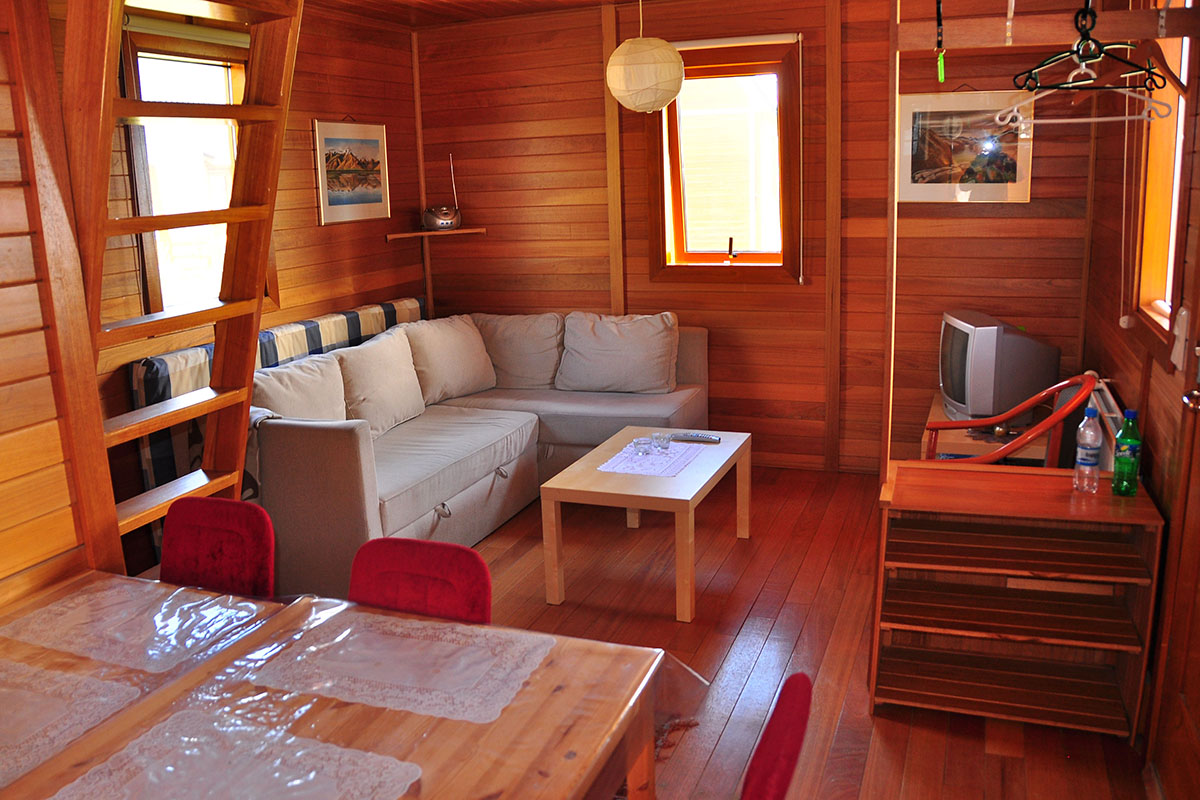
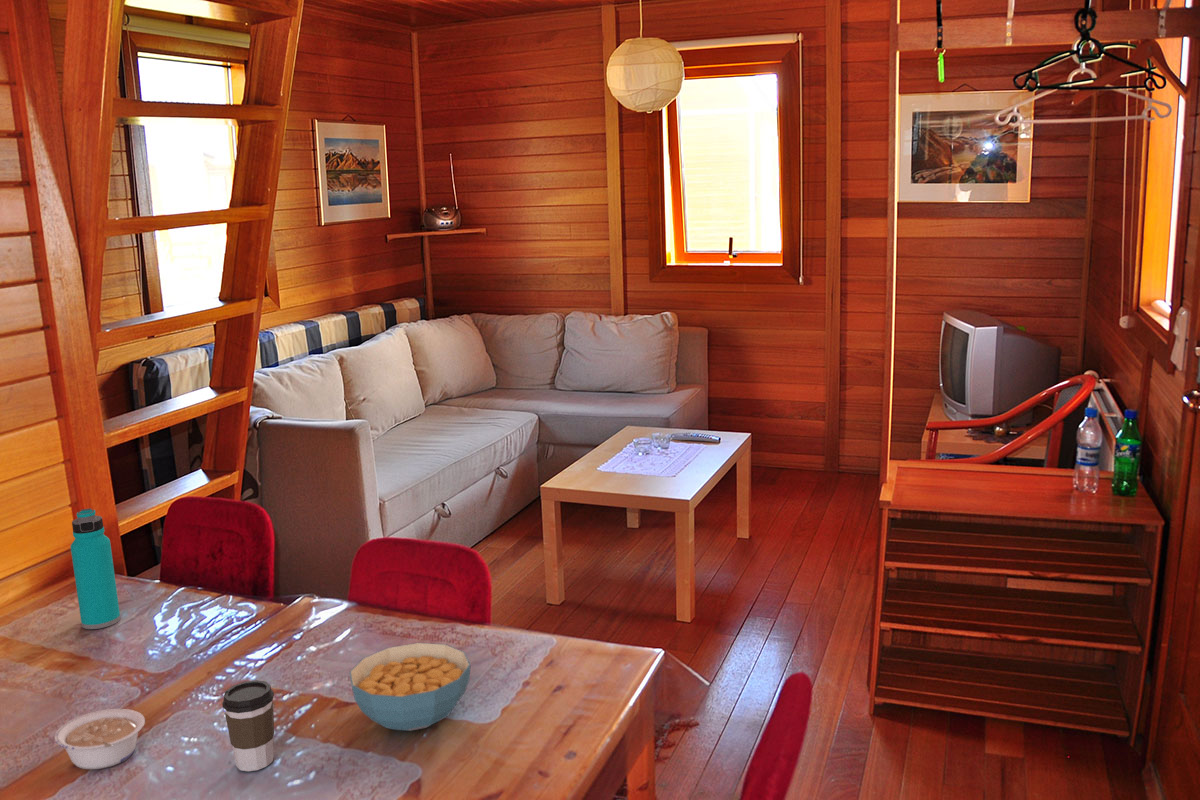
+ legume [53,708,146,770]
+ water bottle [70,507,121,630]
+ cereal bowl [348,642,472,732]
+ coffee cup [221,679,275,772]
